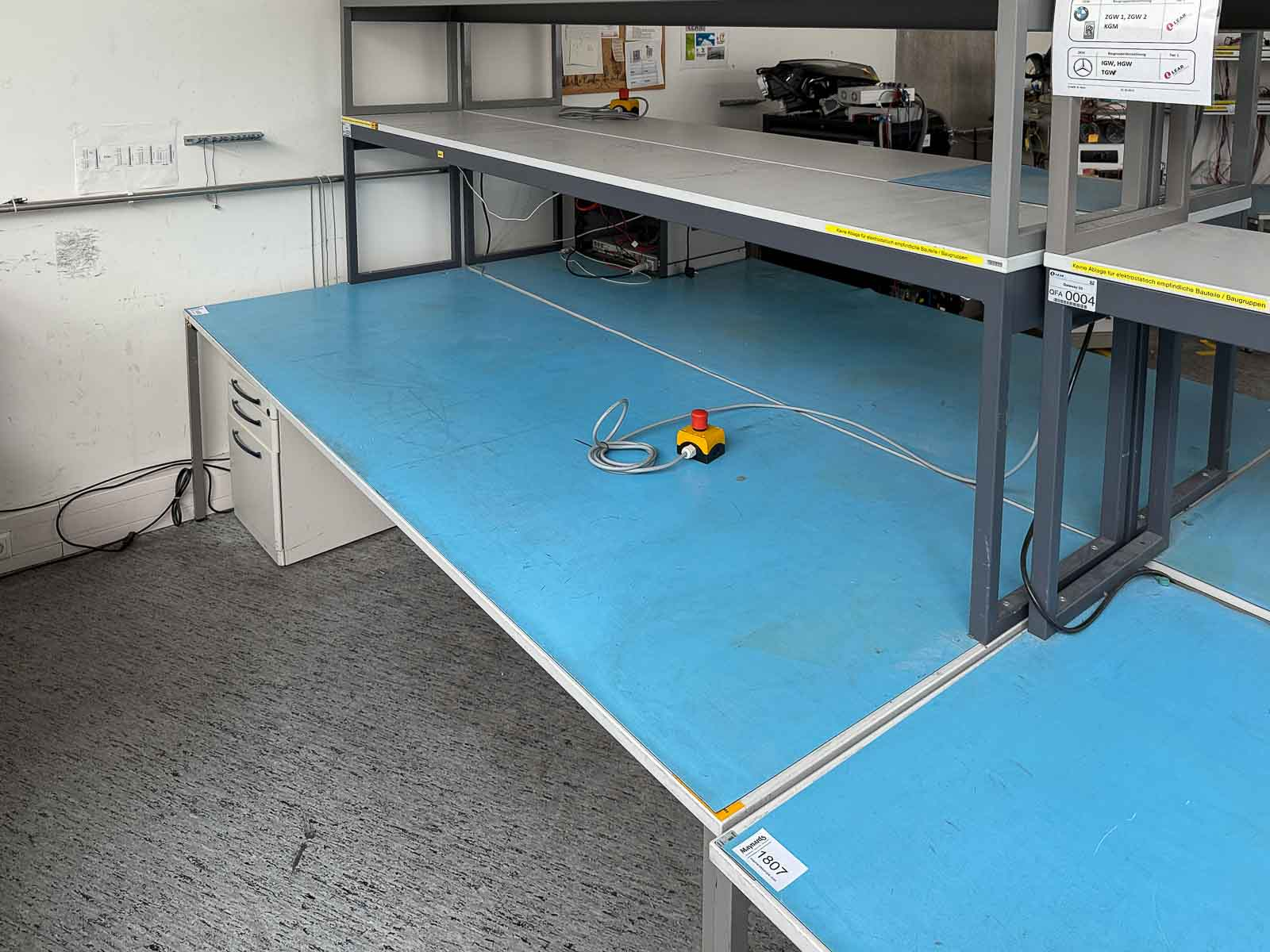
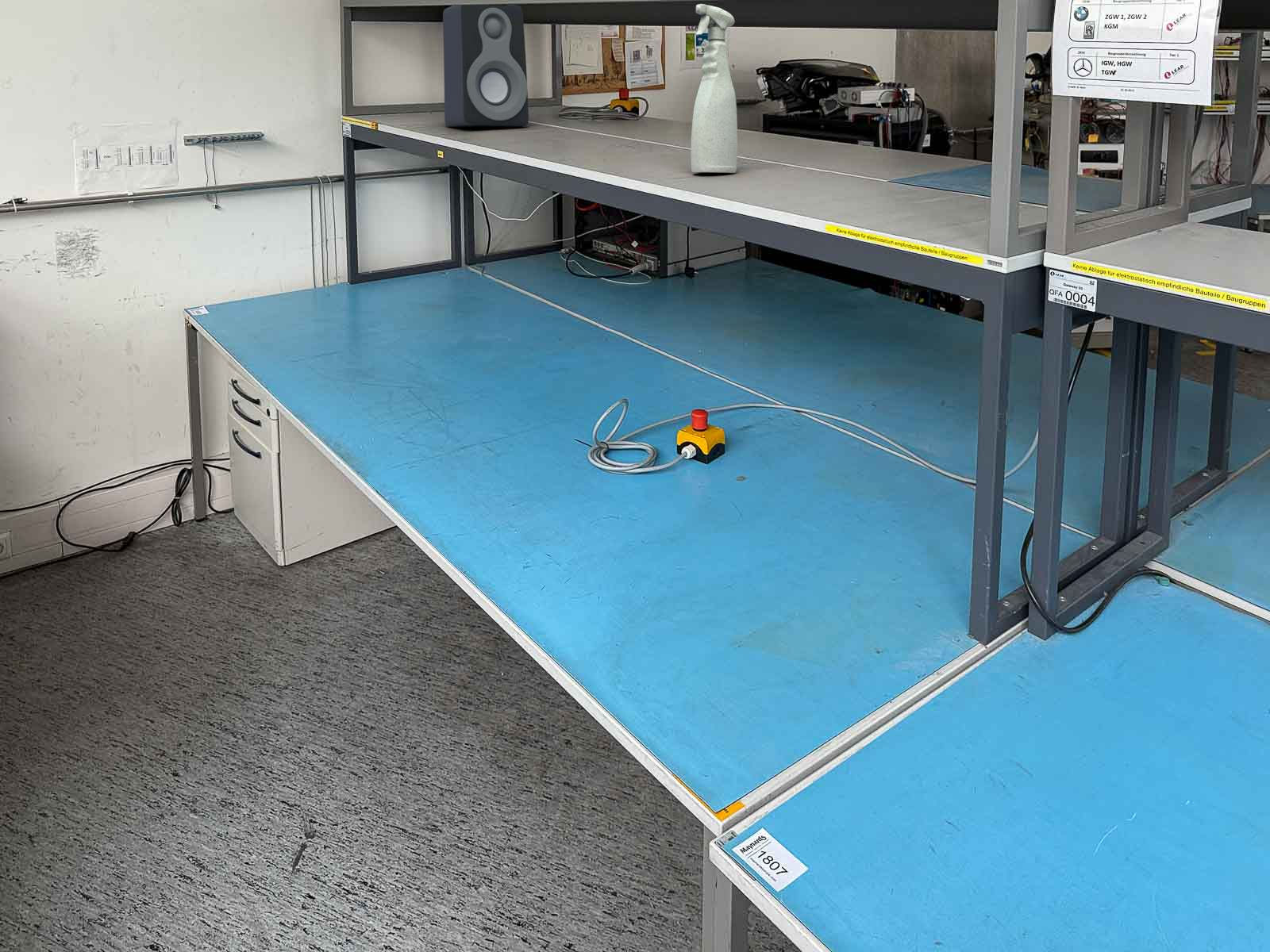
+ speaker [442,4,529,128]
+ spray bottle [691,3,738,174]
